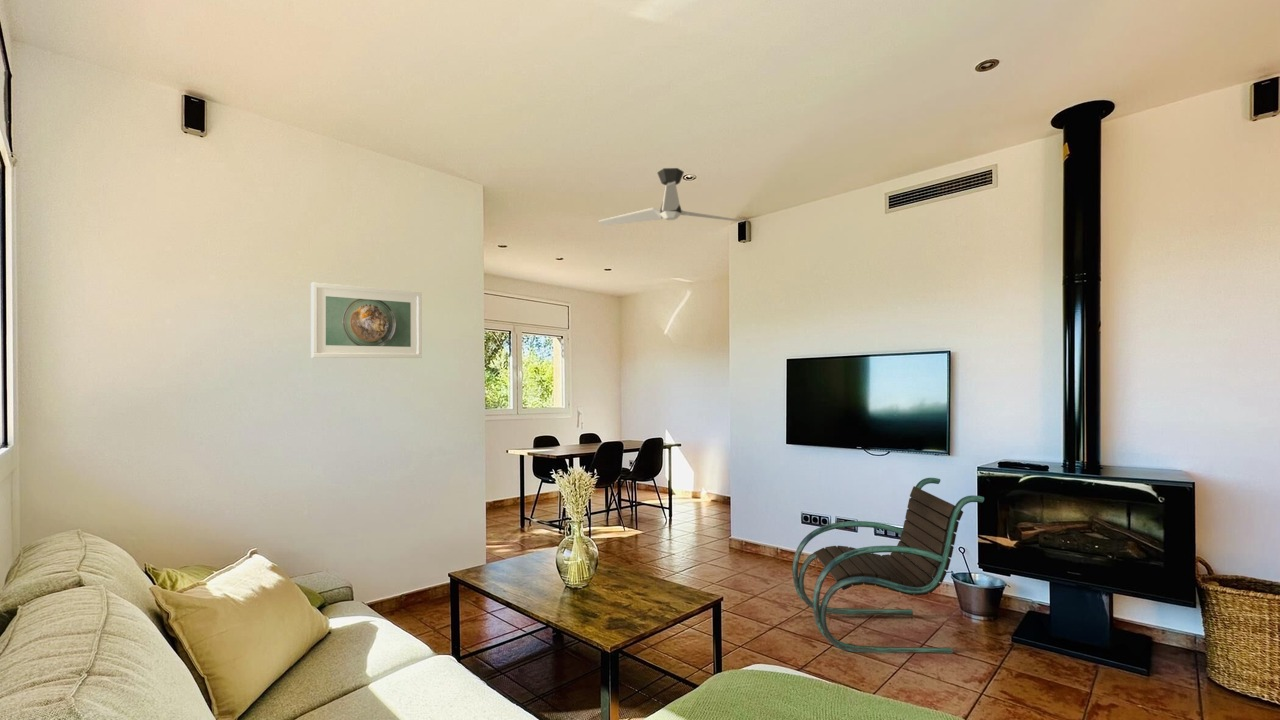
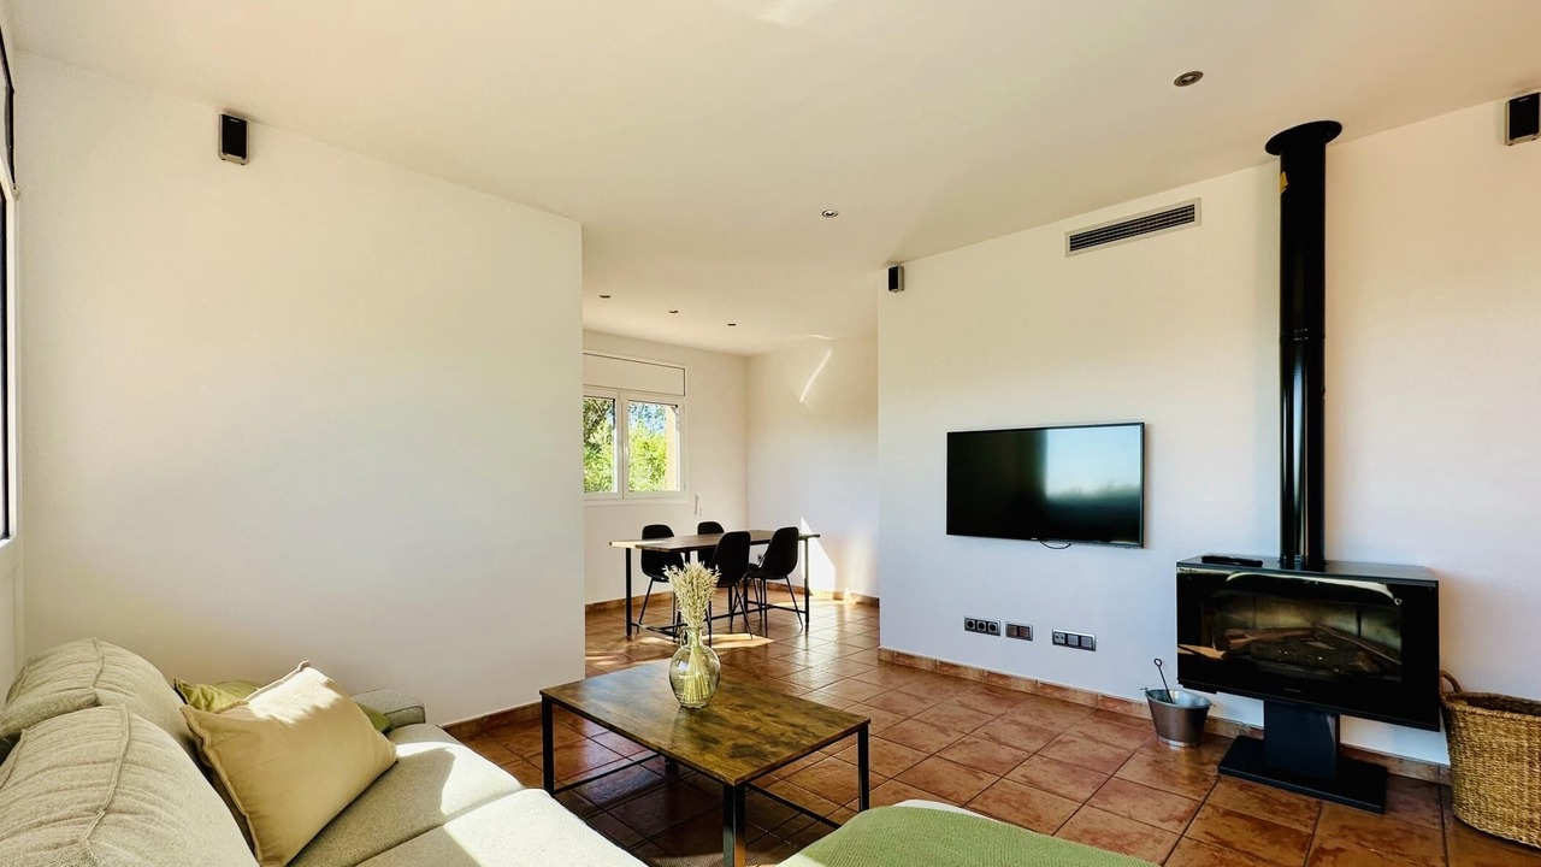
- lounge chair [792,477,985,654]
- ceiling fan [597,167,745,227]
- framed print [310,282,423,359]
